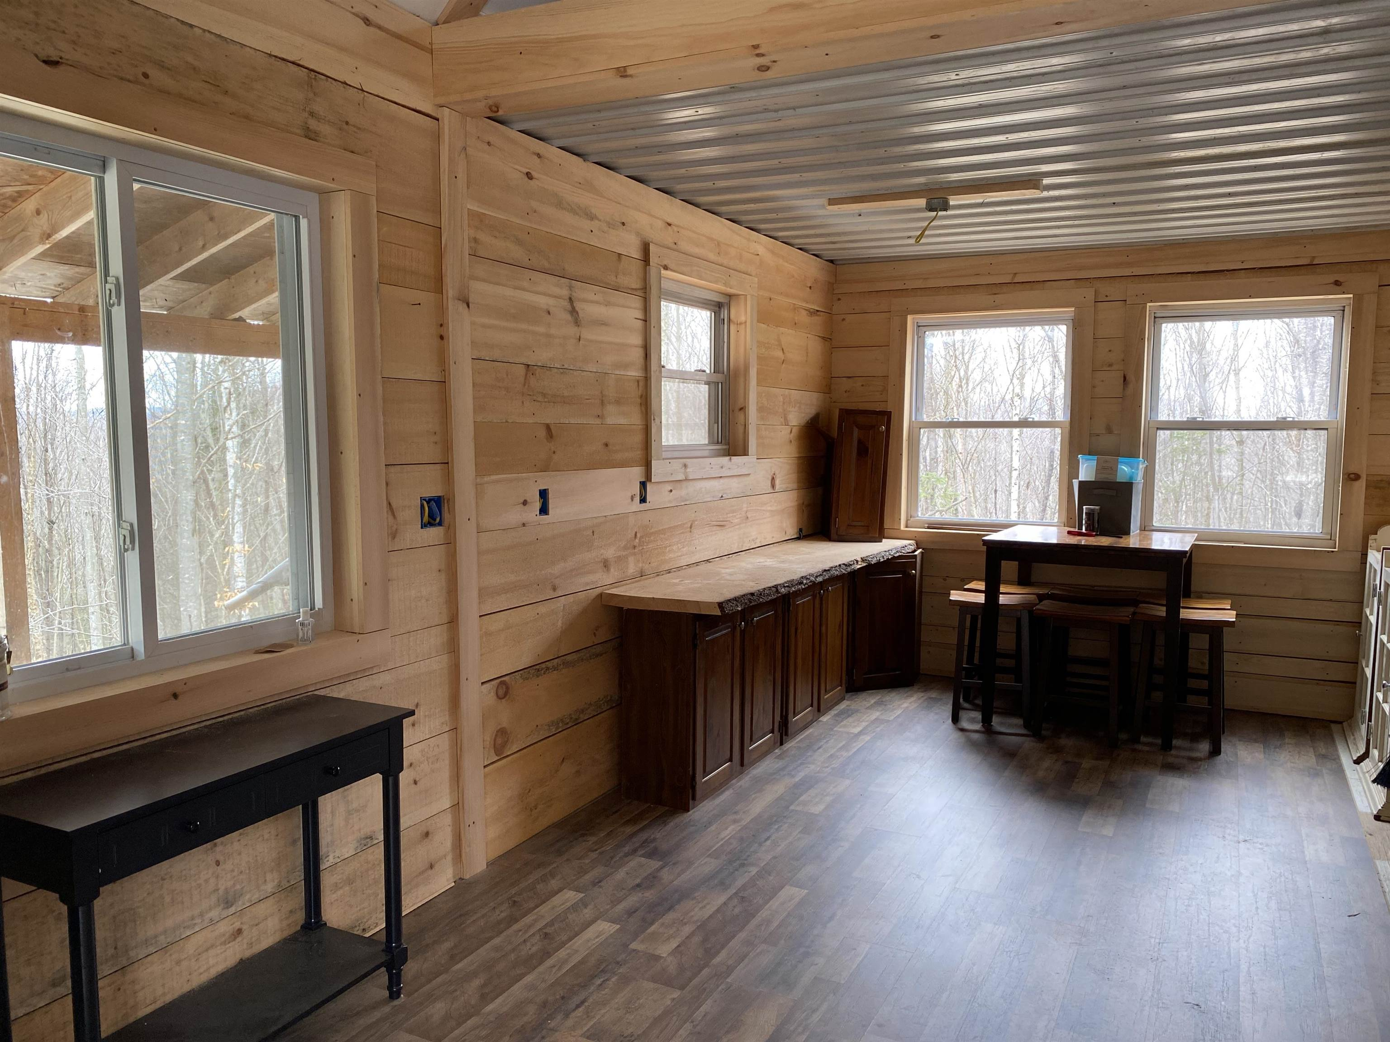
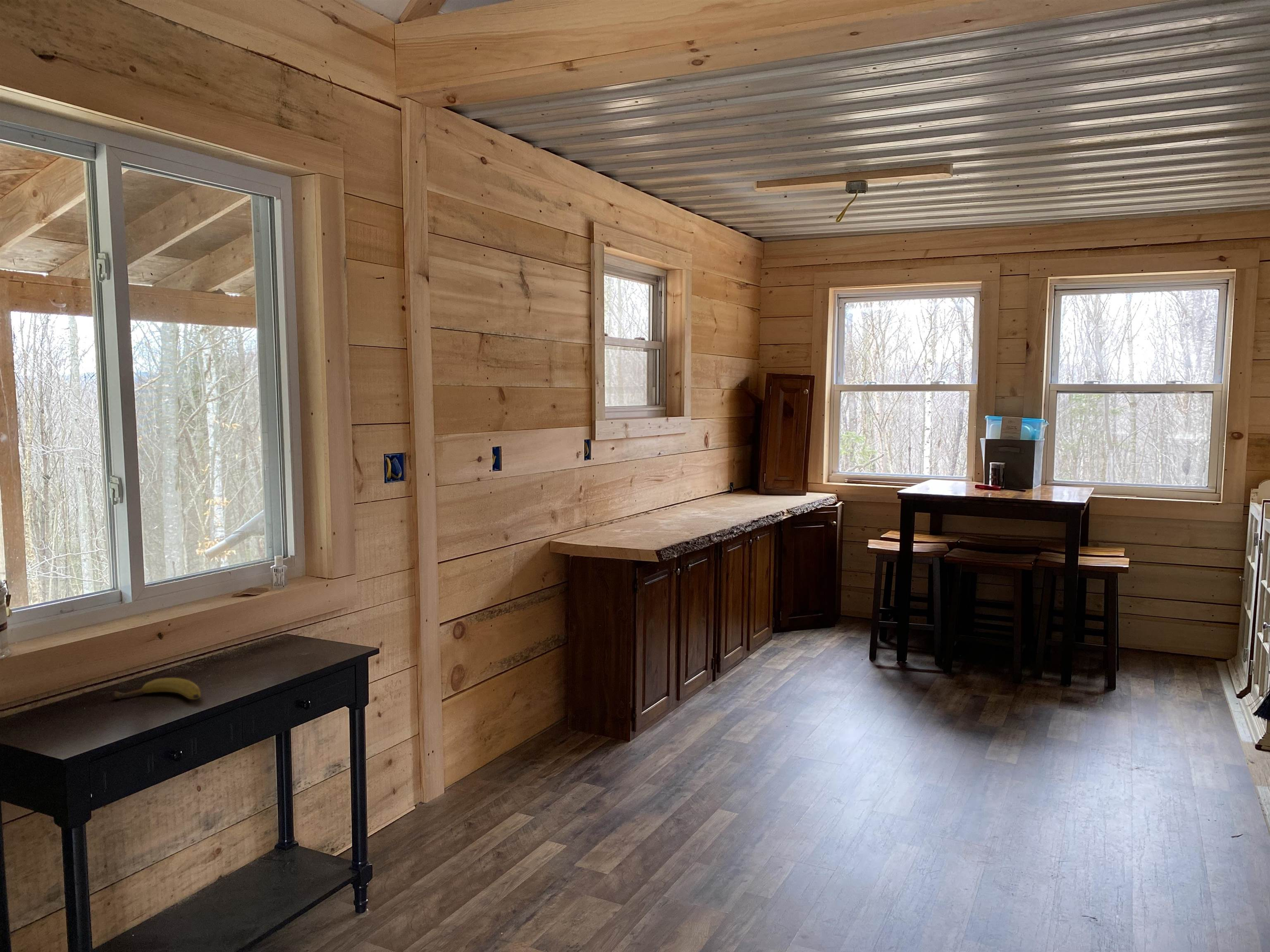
+ fruit [112,677,201,700]
